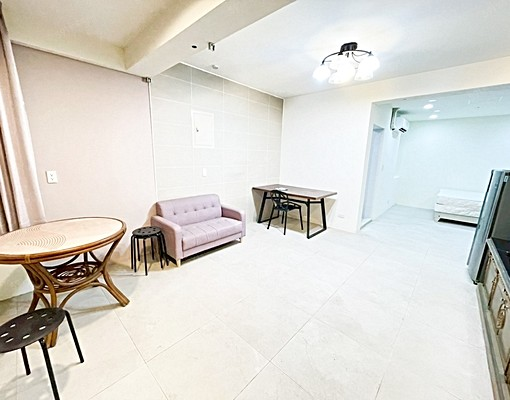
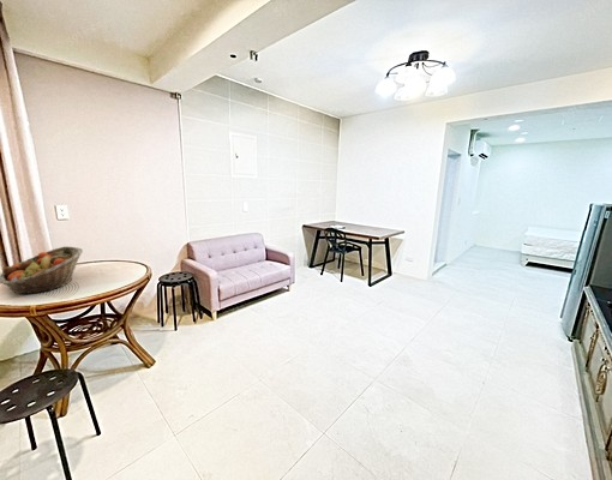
+ fruit basket [0,246,84,295]
